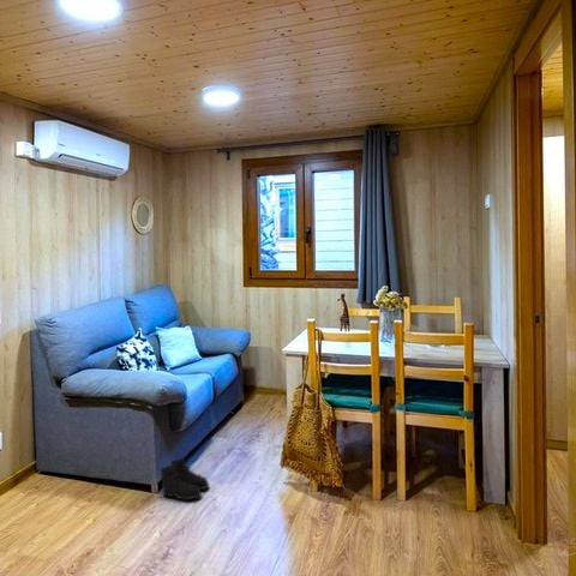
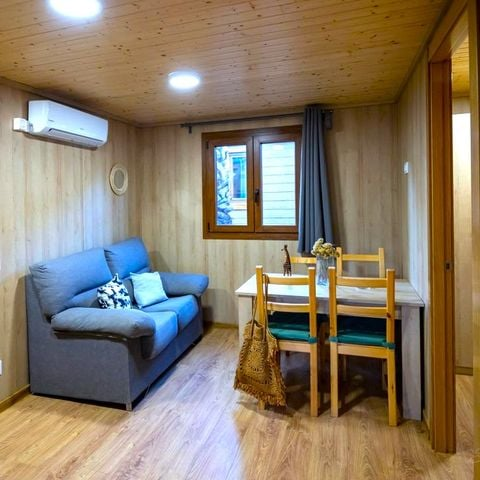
- boots [158,456,210,502]
